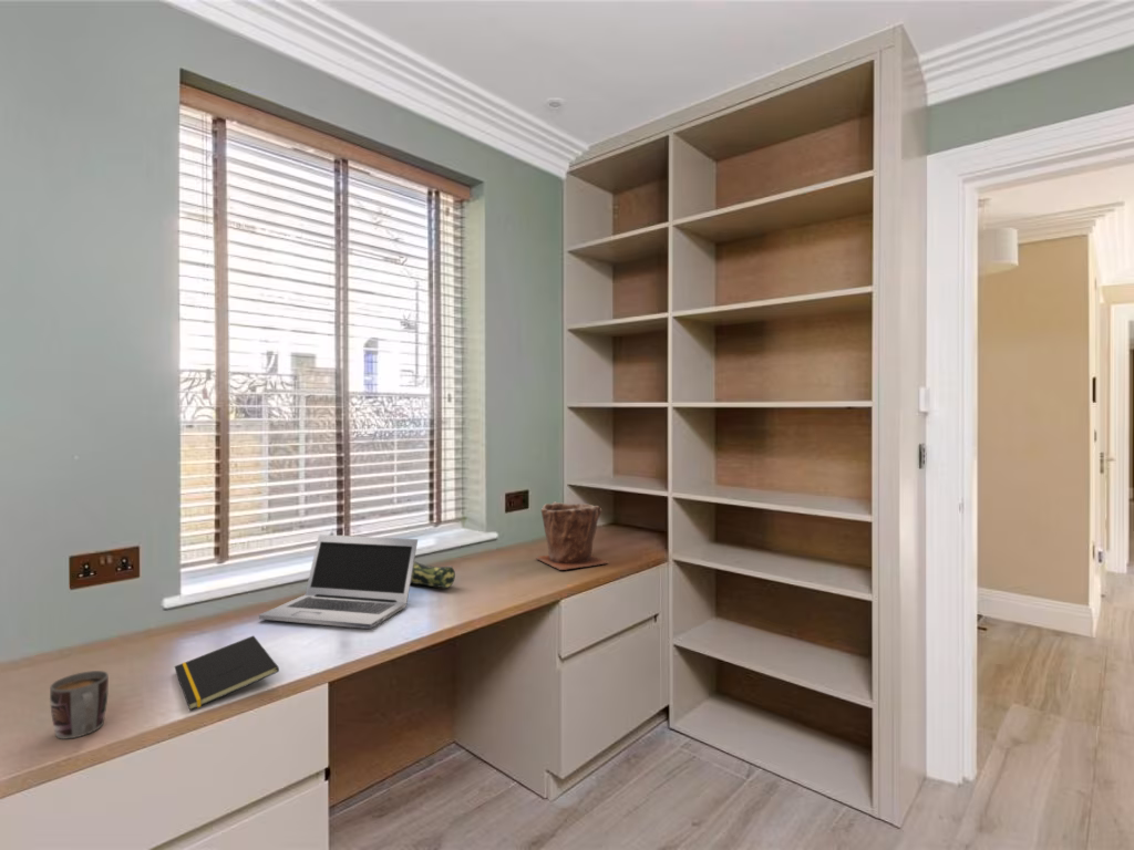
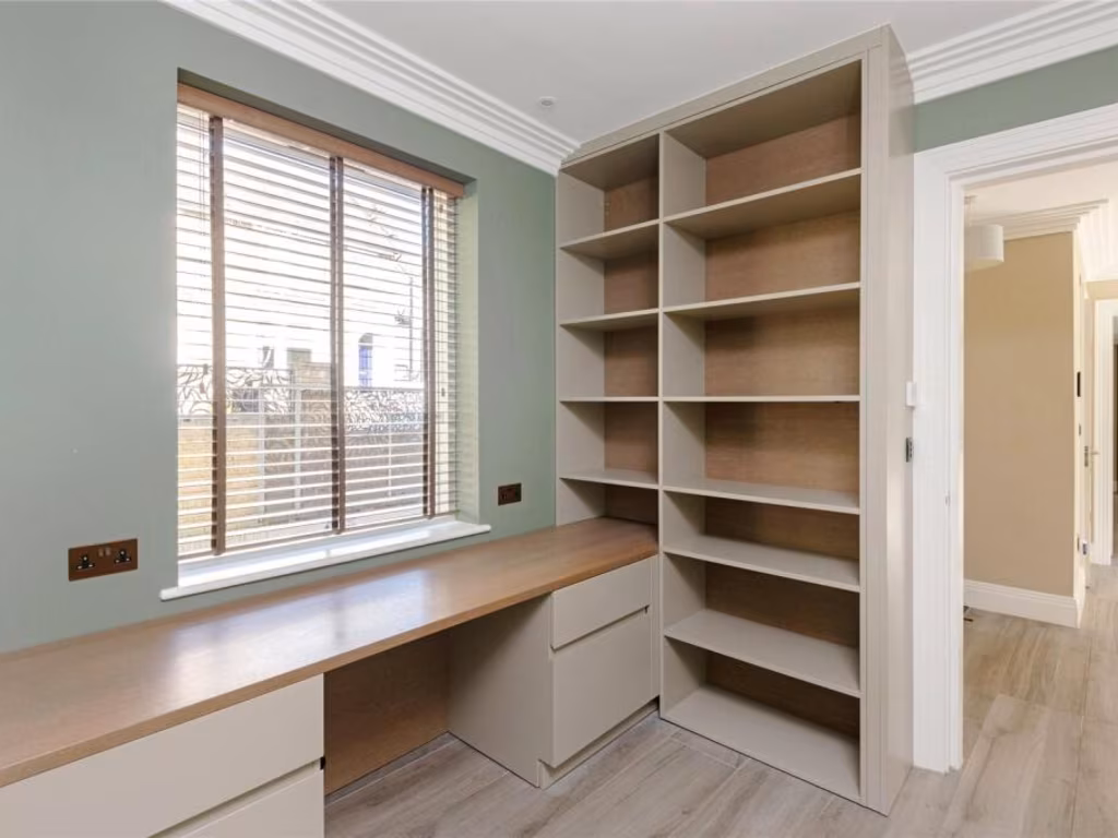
- plant pot [535,500,610,571]
- pencil case [410,560,456,589]
- laptop [258,533,419,630]
- notepad [174,634,280,712]
- mug [49,670,110,739]
